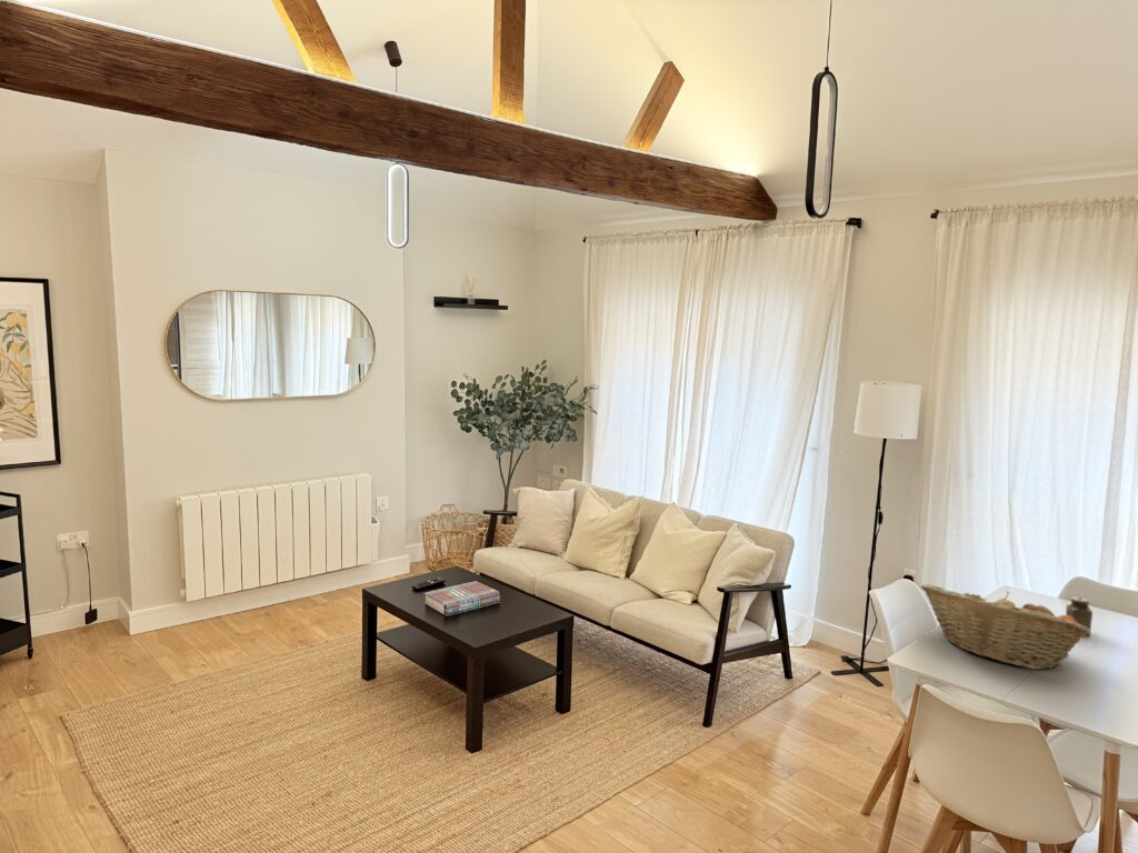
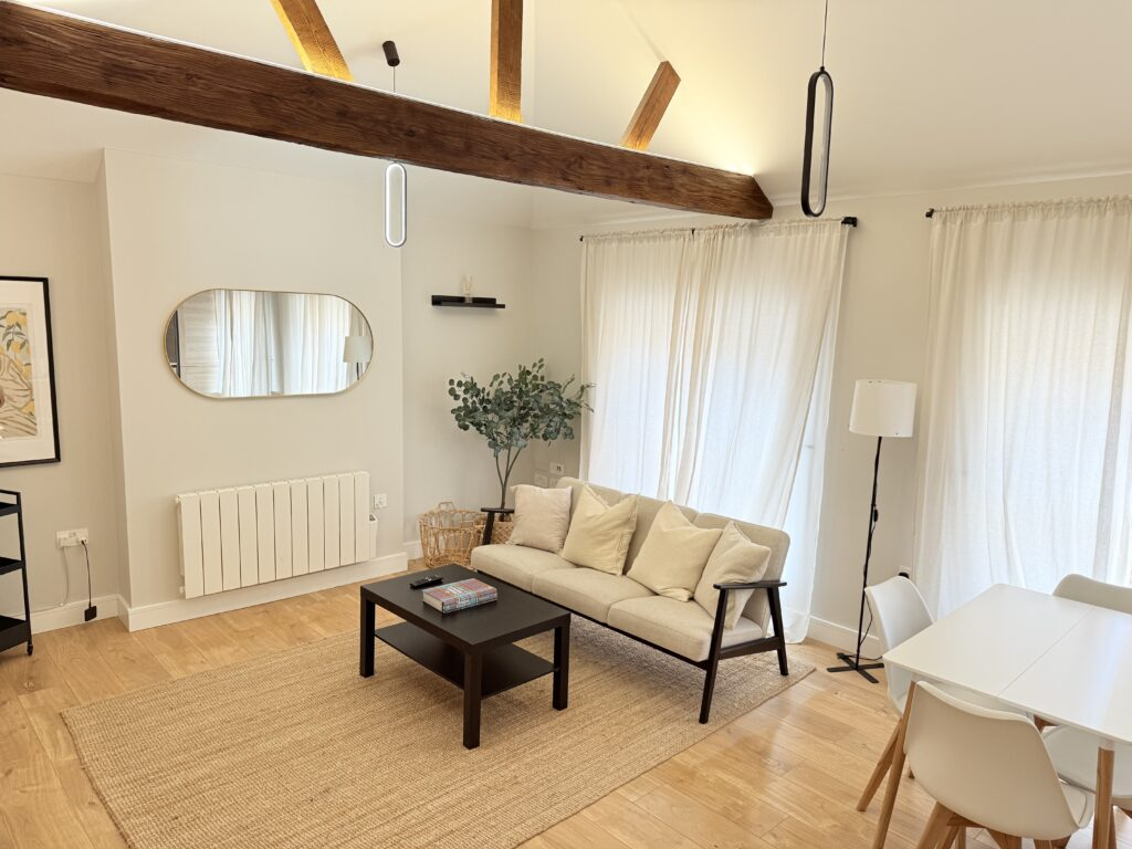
- salt shaker [1065,596,1094,636]
- fruit basket [920,583,1092,671]
